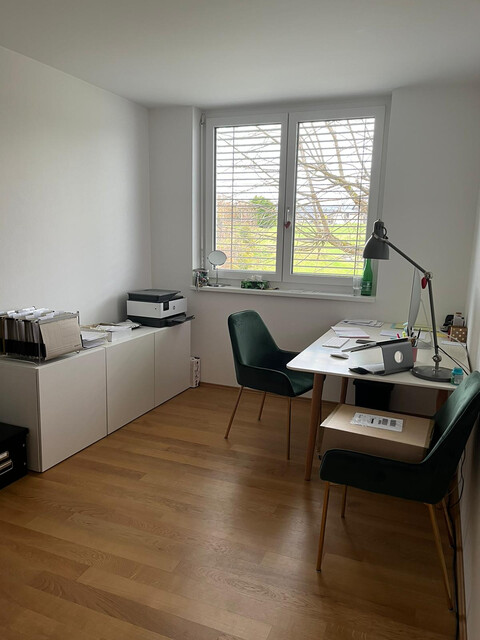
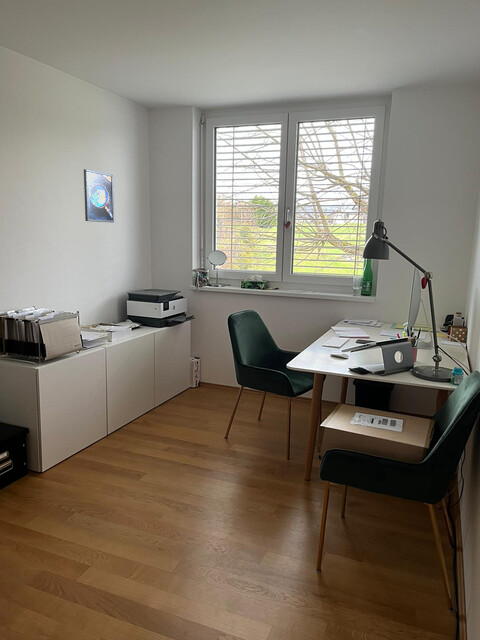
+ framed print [83,168,115,224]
